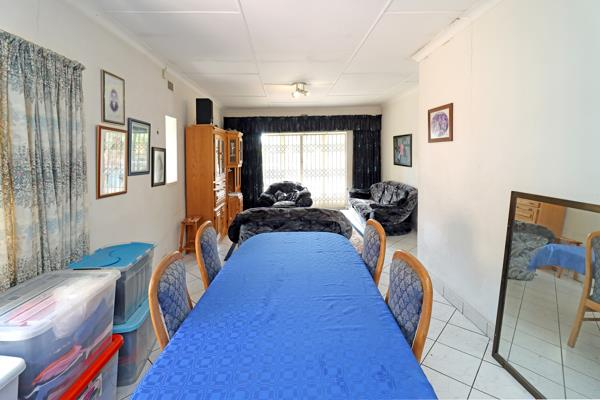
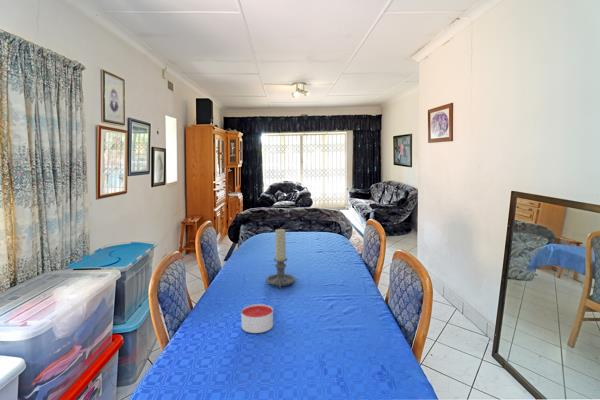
+ candle [240,303,274,334]
+ candle holder [265,228,297,290]
